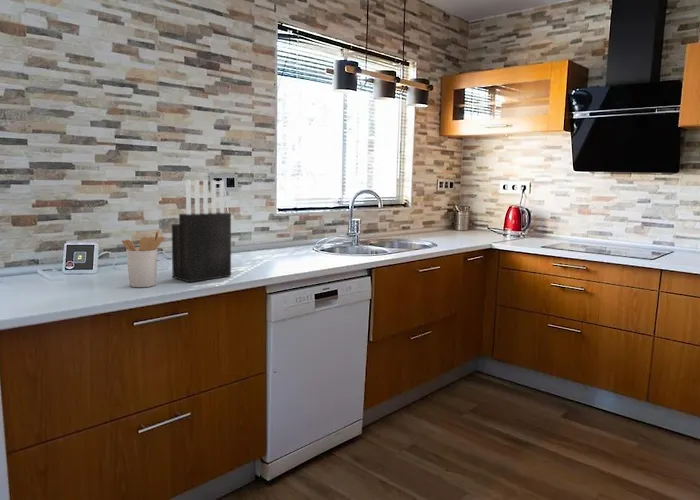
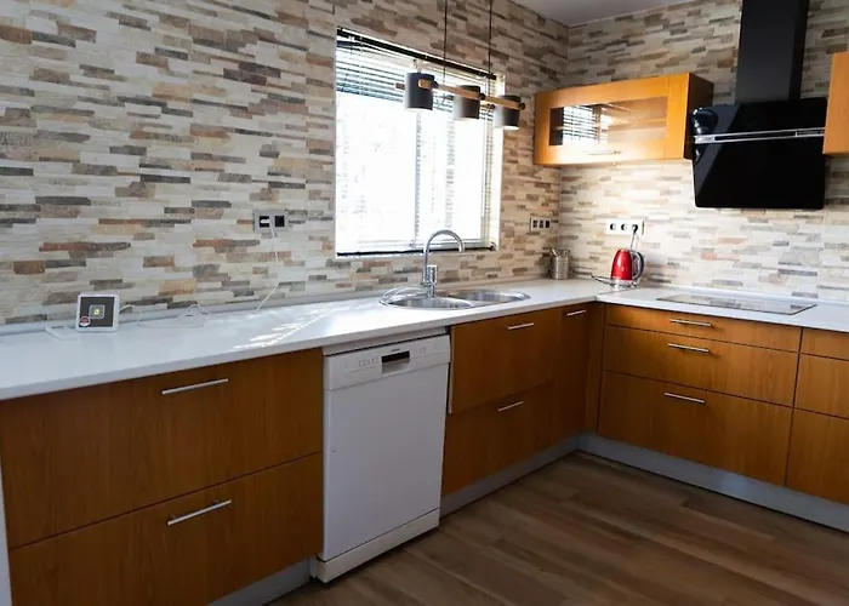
- utensil holder [121,230,165,288]
- knife block [171,179,232,283]
